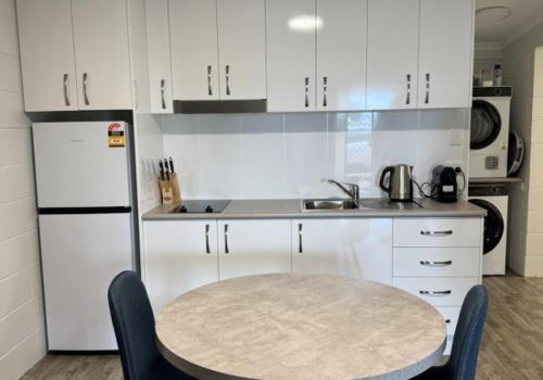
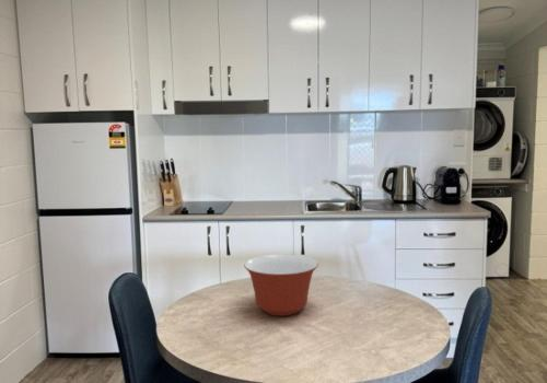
+ mixing bowl [243,254,319,317]
